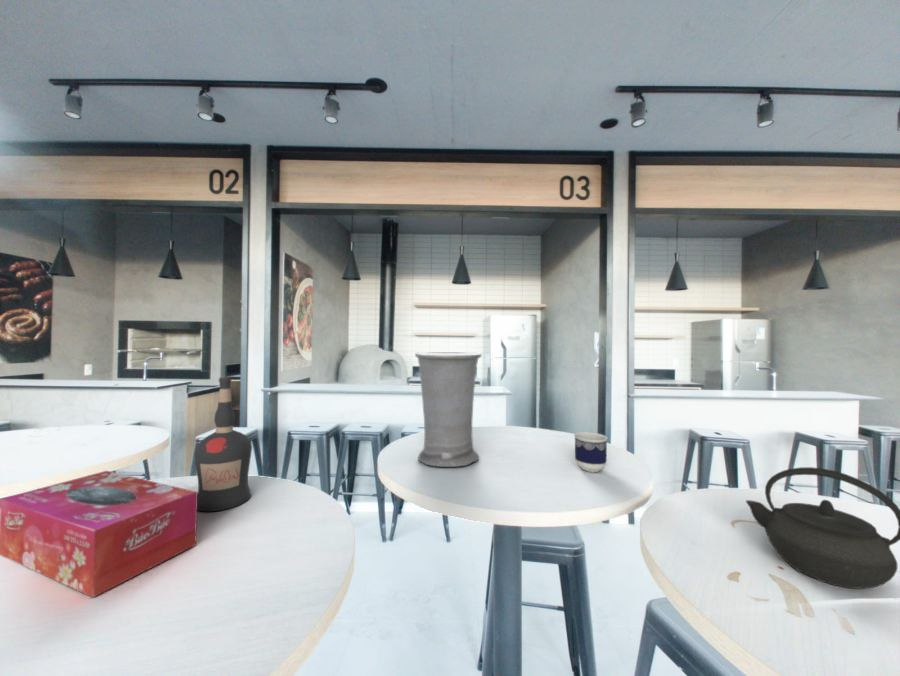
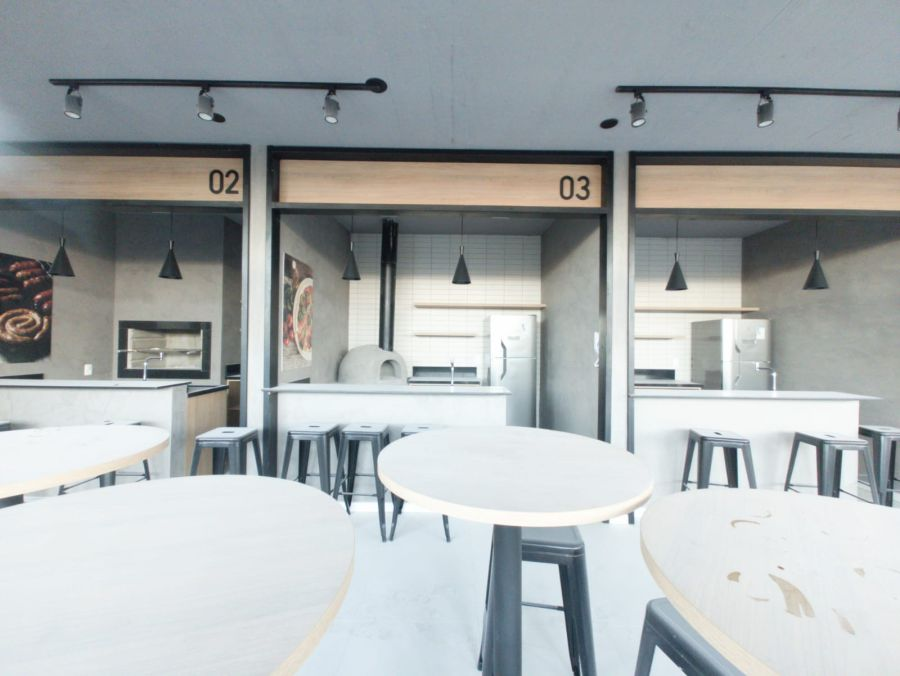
- vase [414,351,483,468]
- tissue box [0,470,198,598]
- kettle [745,466,900,590]
- cup [573,431,609,473]
- liquor bottle [194,376,253,513]
